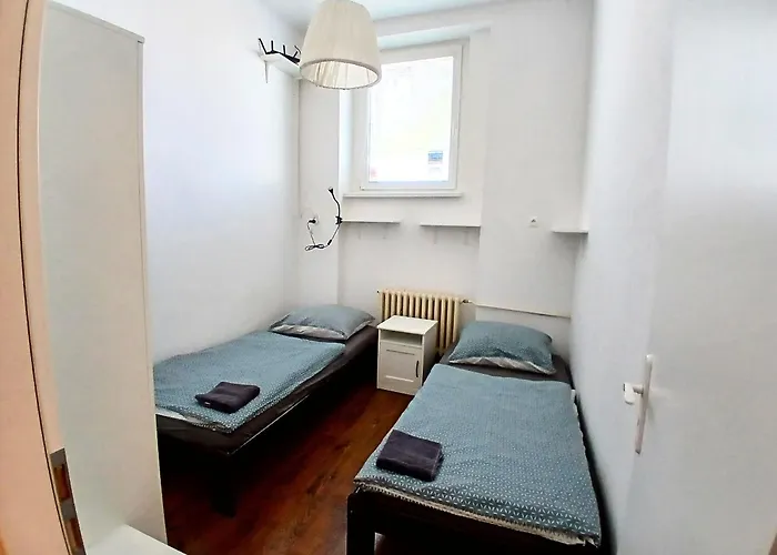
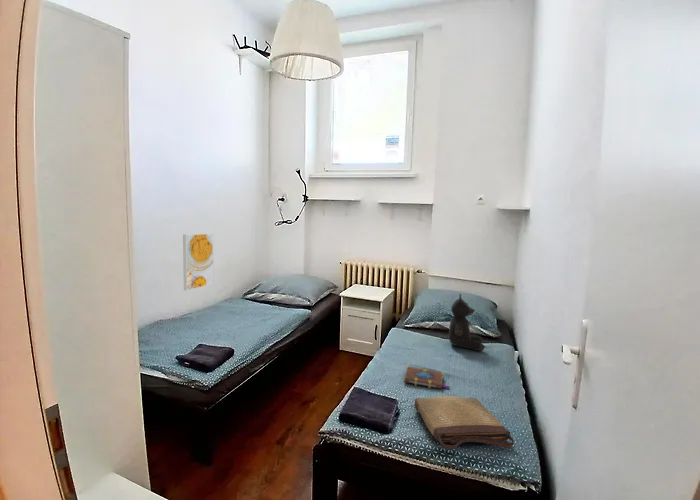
+ teddy bear [448,293,485,352]
+ book [403,365,452,391]
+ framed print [182,232,215,291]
+ shoulder bag [414,395,515,450]
